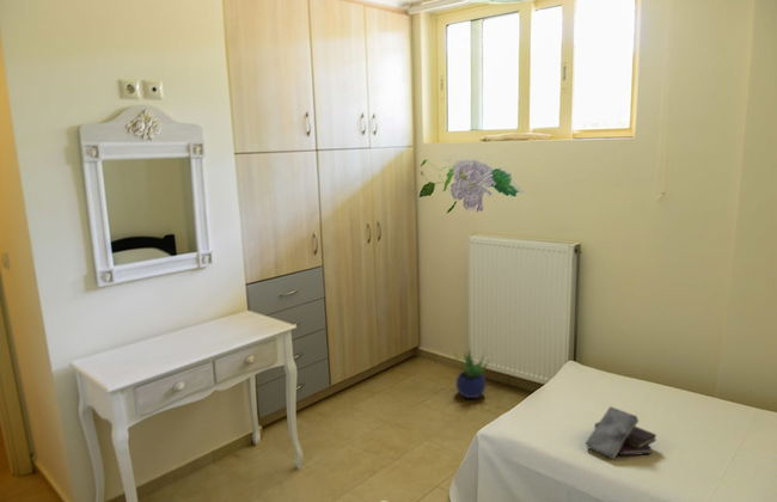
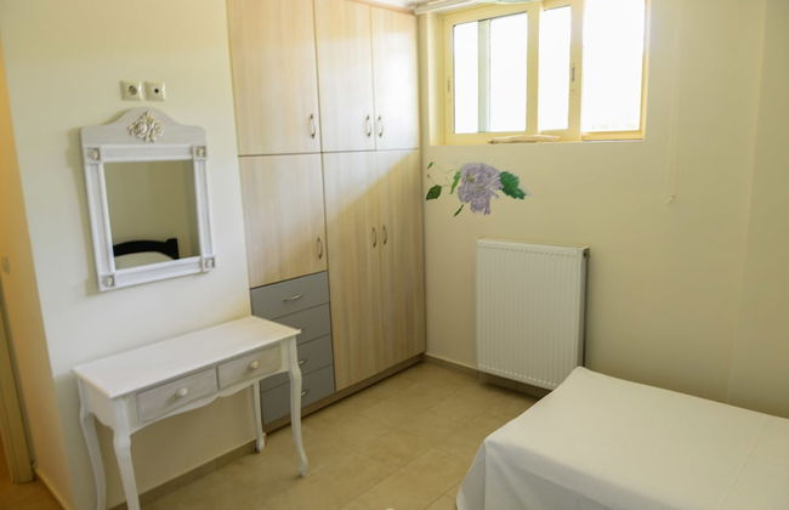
- book [585,405,657,460]
- potted plant [453,348,491,399]
